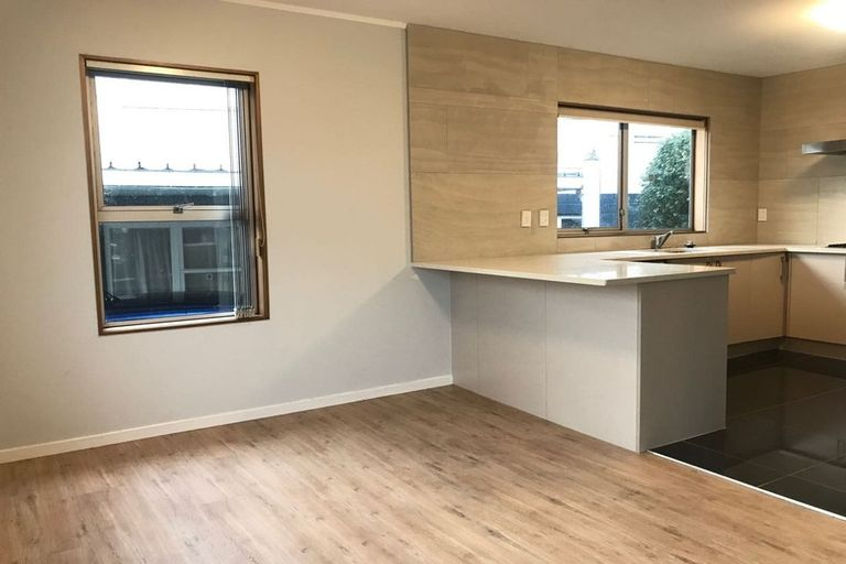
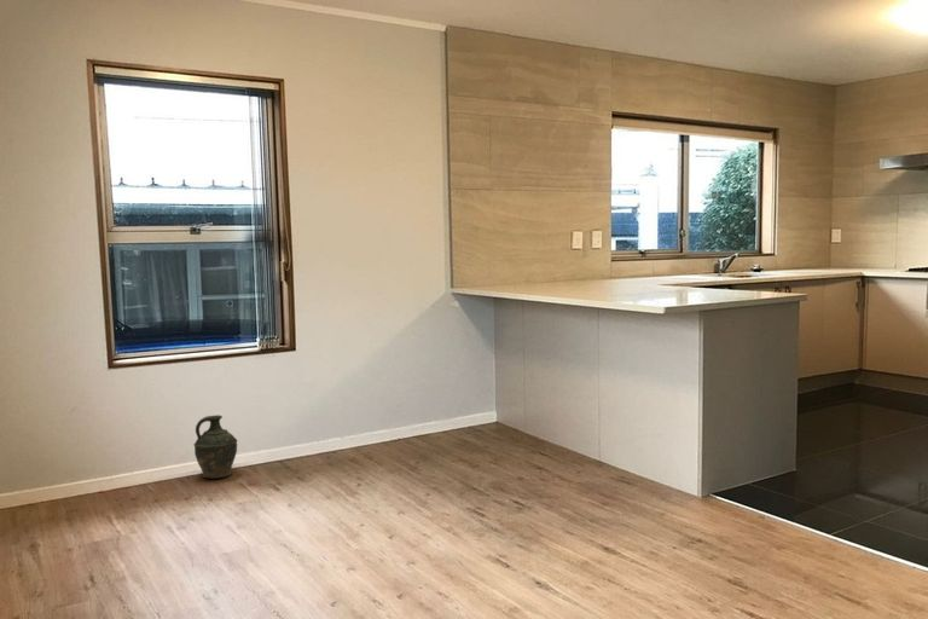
+ ceramic jug [193,415,238,480]
